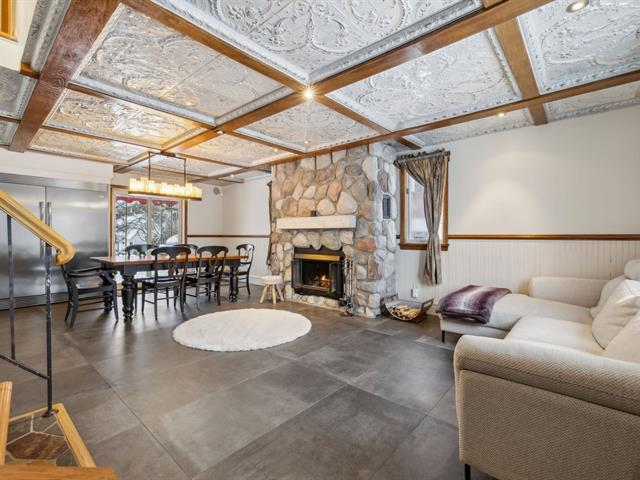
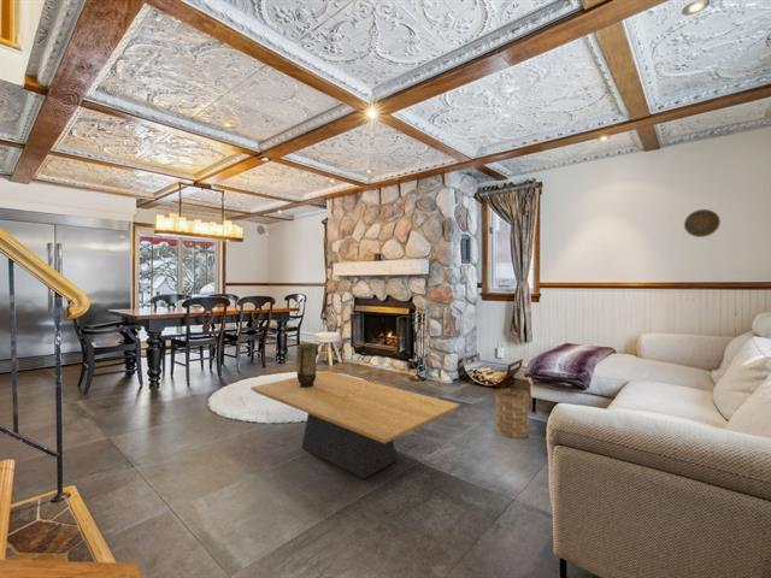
+ basket [494,388,530,438]
+ coffee table [249,370,461,480]
+ vase [295,343,319,388]
+ decorative plate [683,208,722,238]
